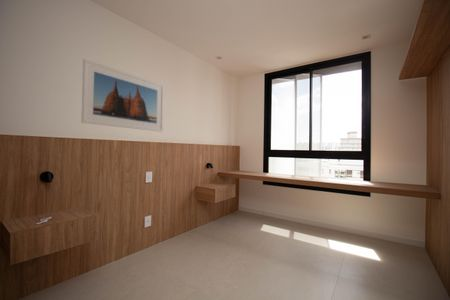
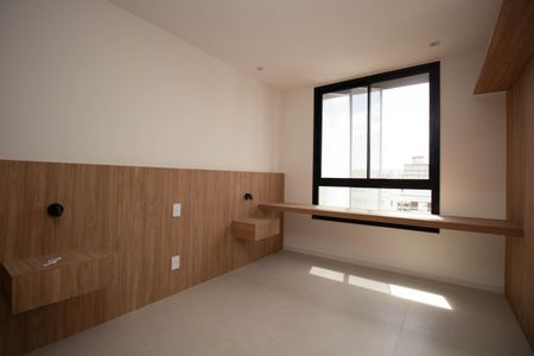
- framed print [81,58,165,133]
